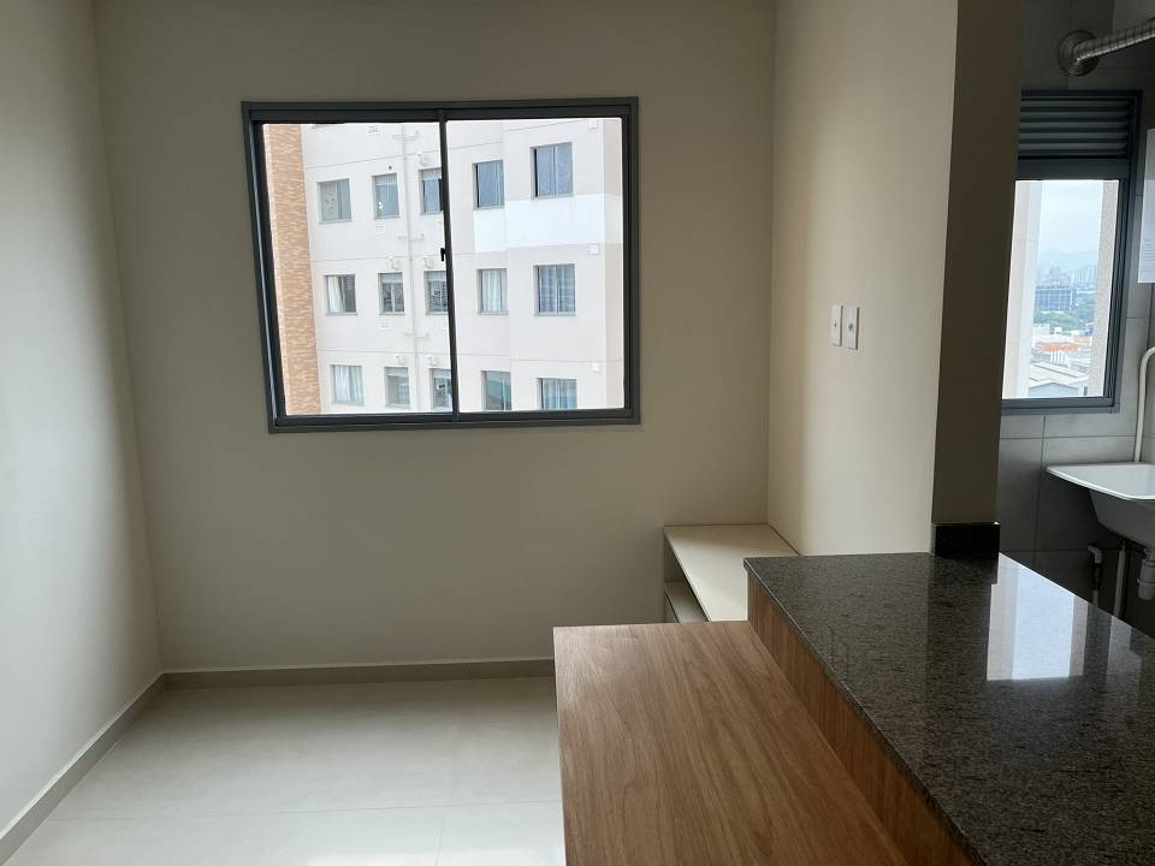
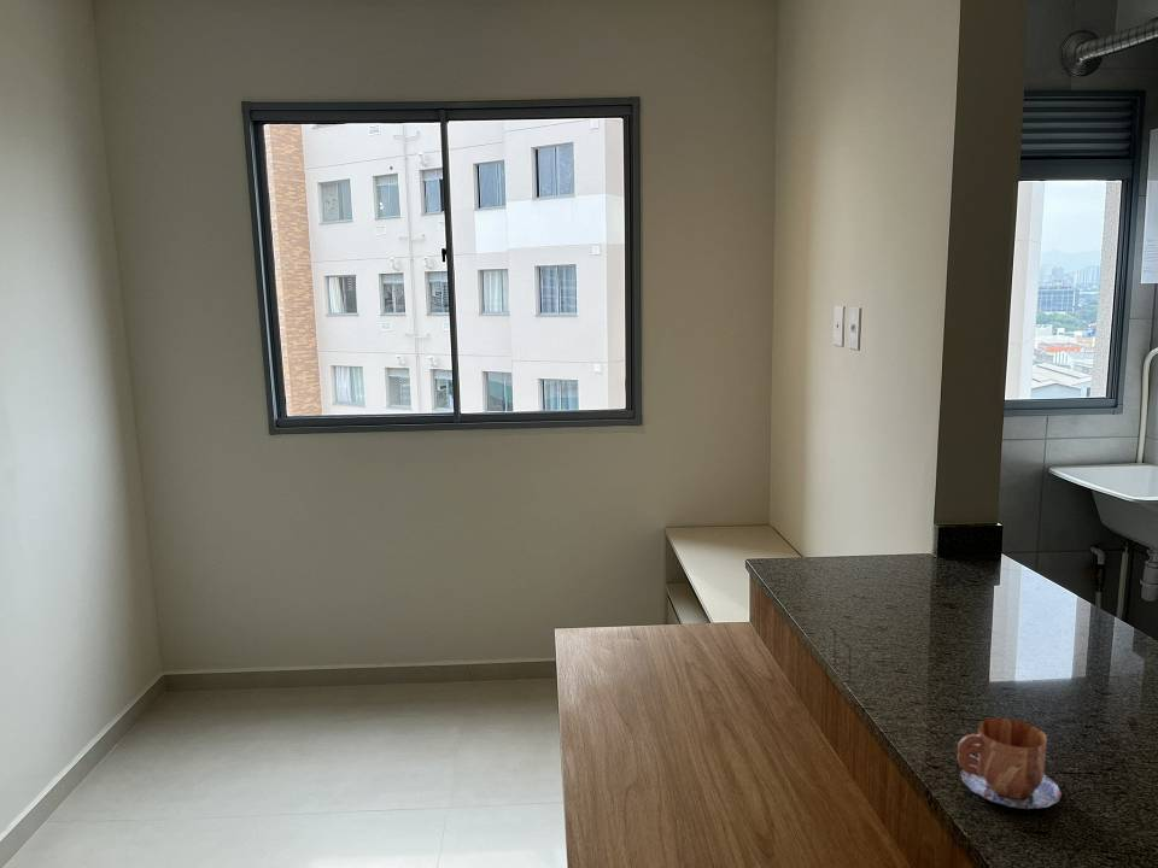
+ mug [957,717,1063,810]
